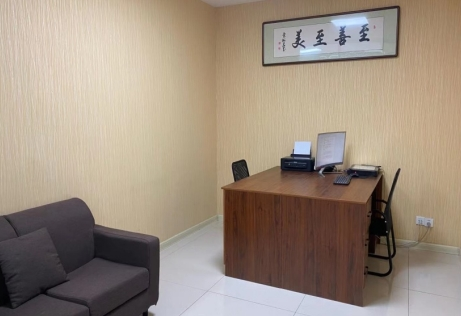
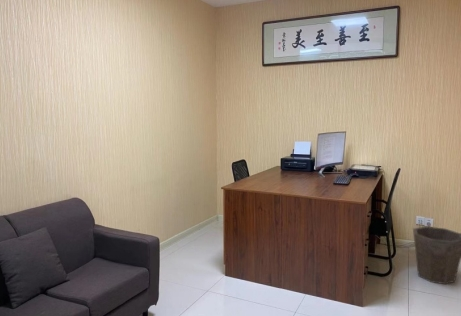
+ waste bin [412,226,461,285]
